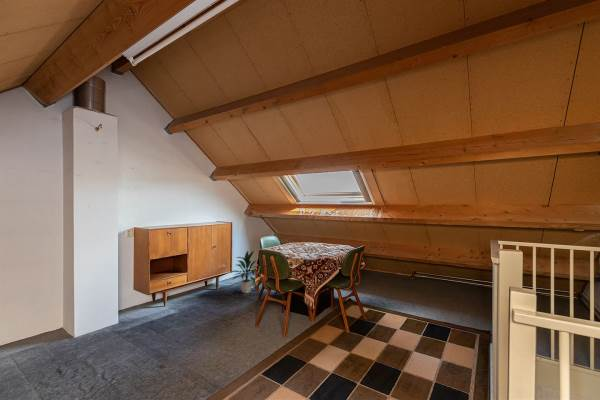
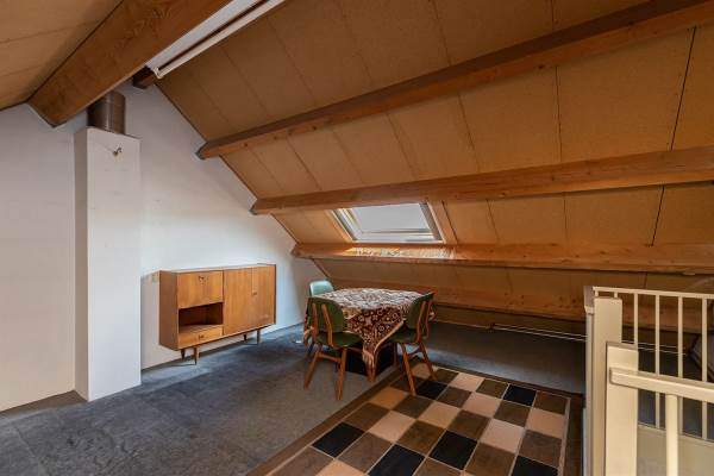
- indoor plant [228,250,258,294]
